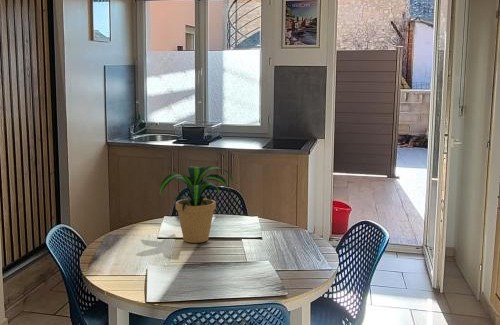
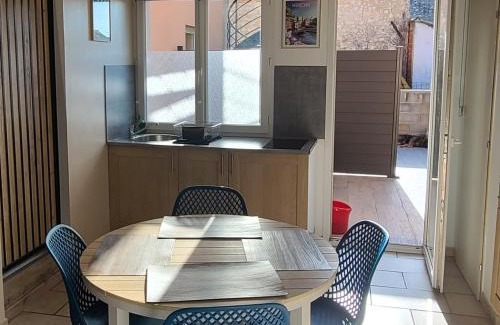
- potted plant [158,165,234,244]
